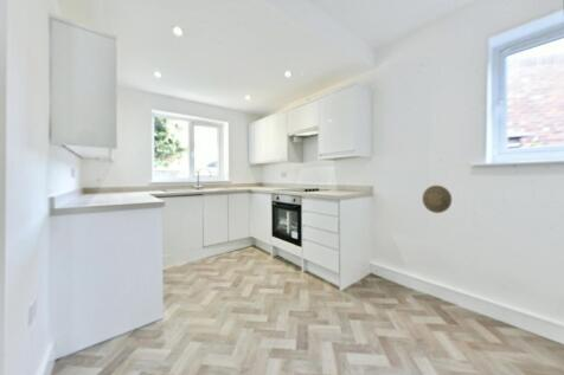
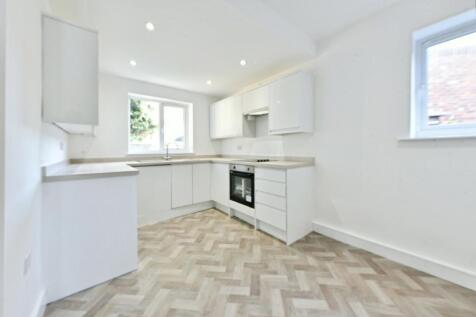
- decorative plate [421,185,453,214]
